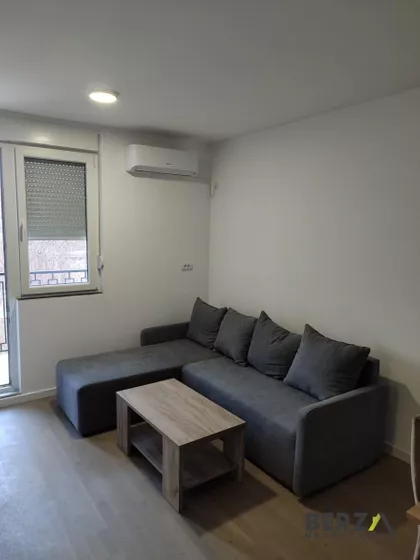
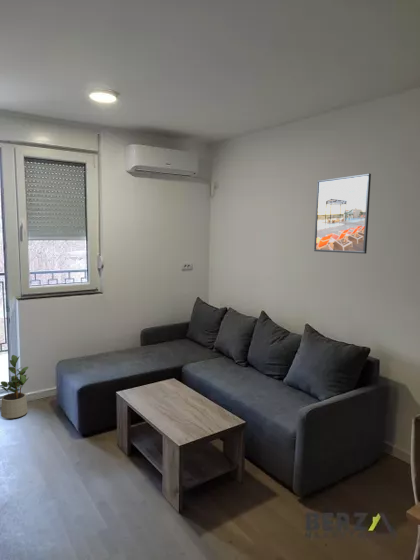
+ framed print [313,172,372,255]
+ potted plant [0,354,29,419]
